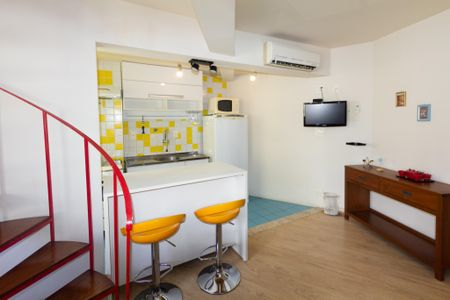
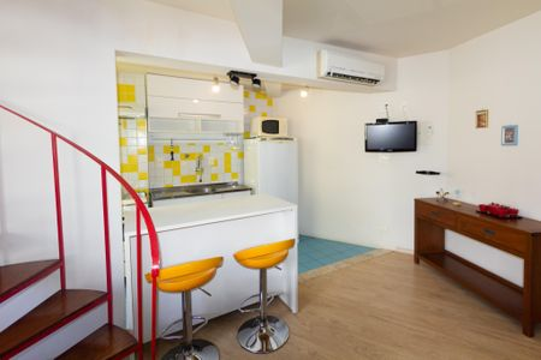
- wastebasket [322,191,341,216]
